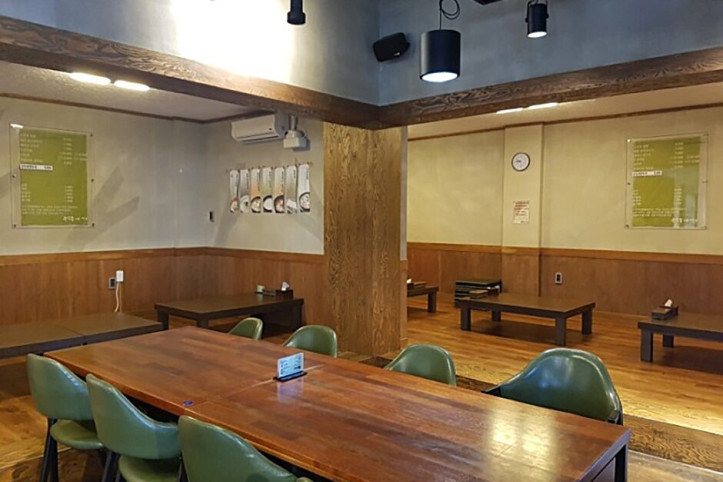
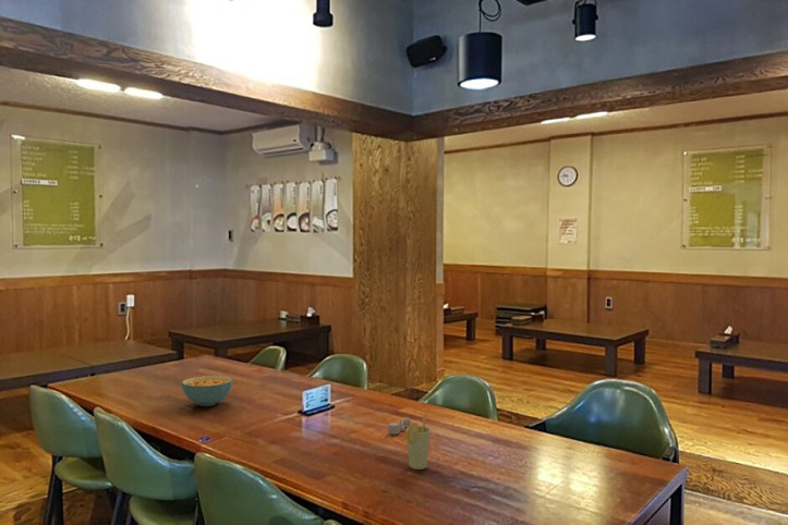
+ cereal bowl [181,375,234,407]
+ salt and pepper shaker set [387,416,412,436]
+ cup [405,413,432,471]
